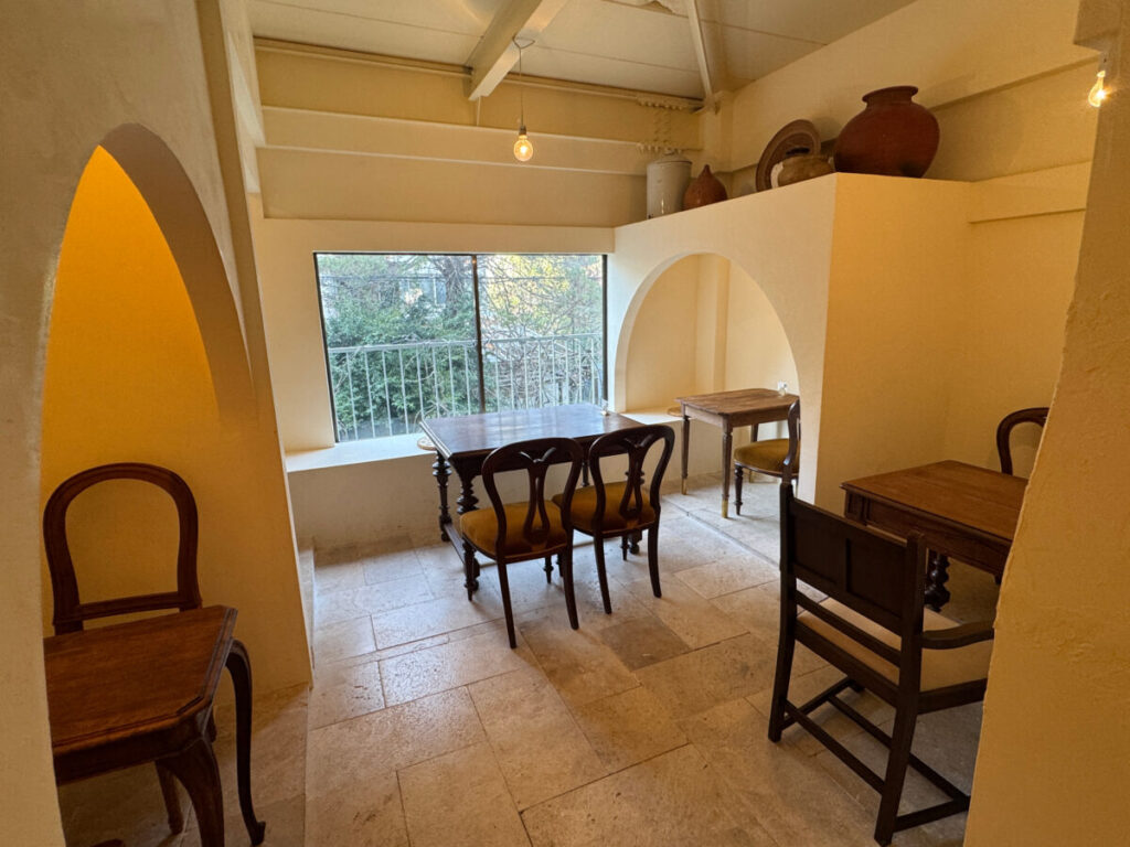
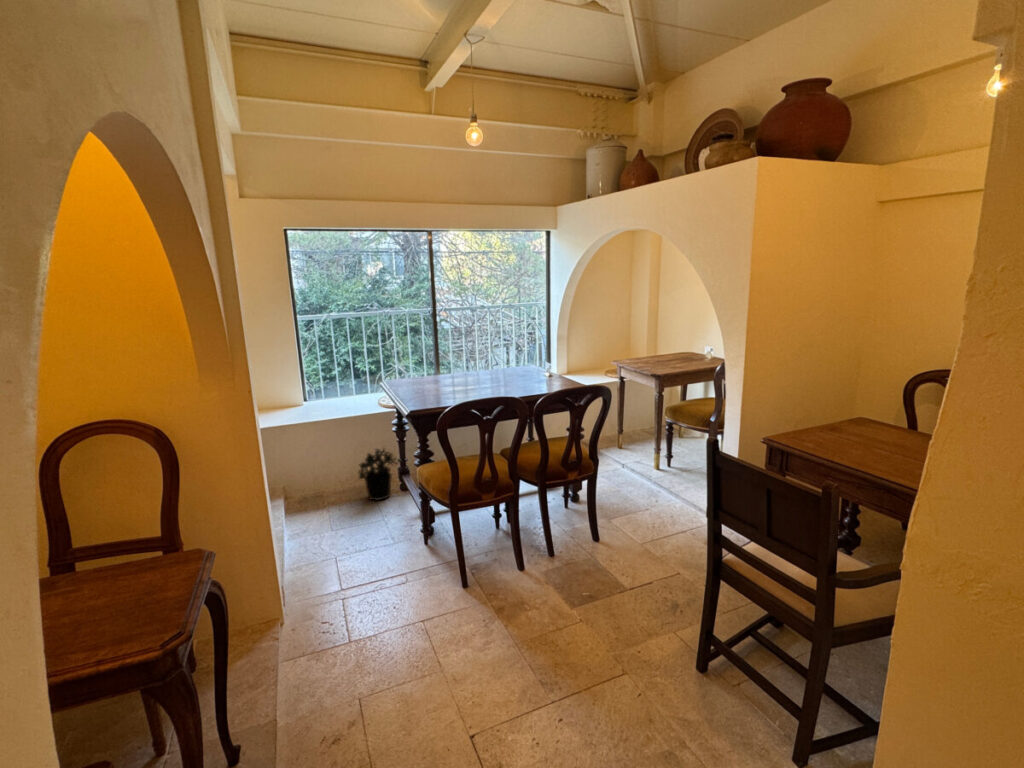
+ potted plant [356,446,400,501]
